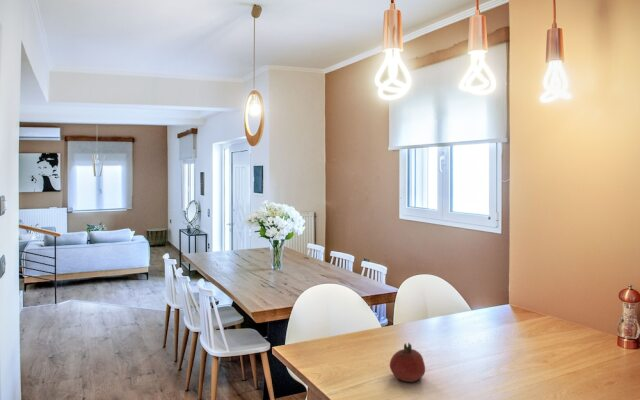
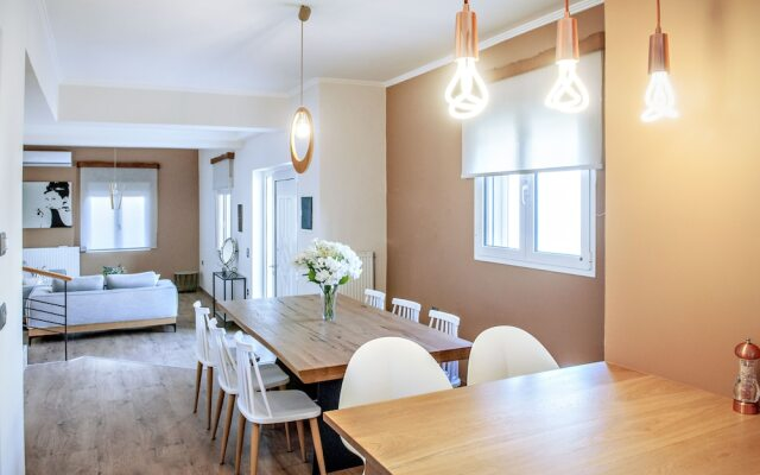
- fruit [389,342,426,383]
